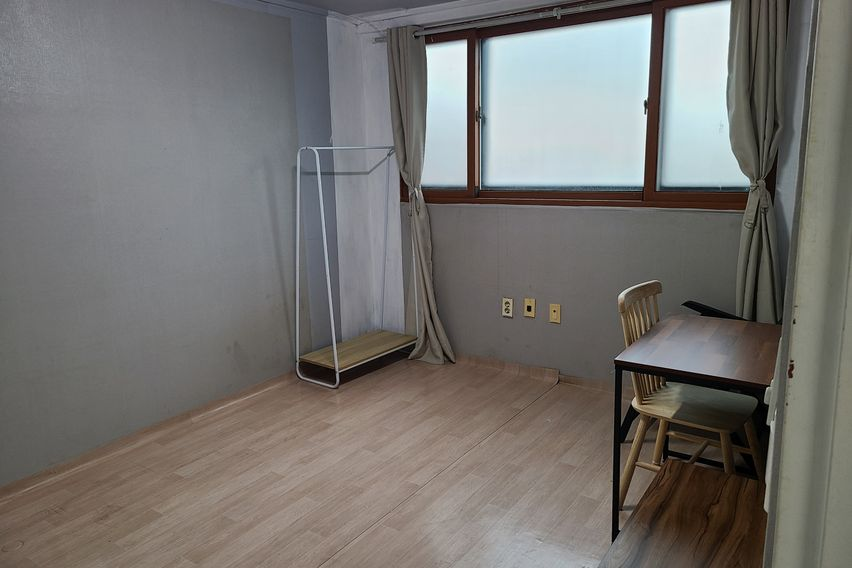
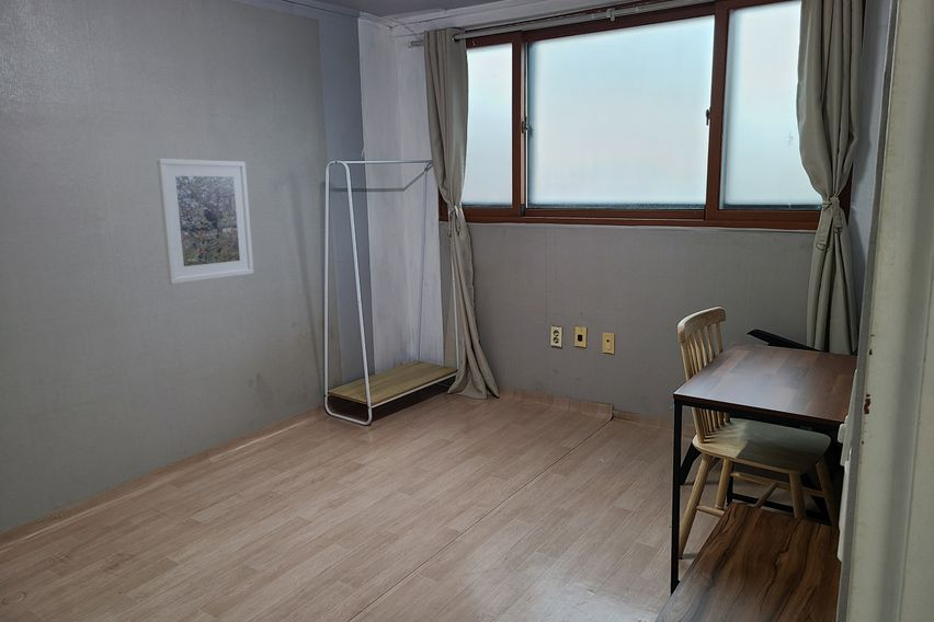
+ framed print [156,158,254,285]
